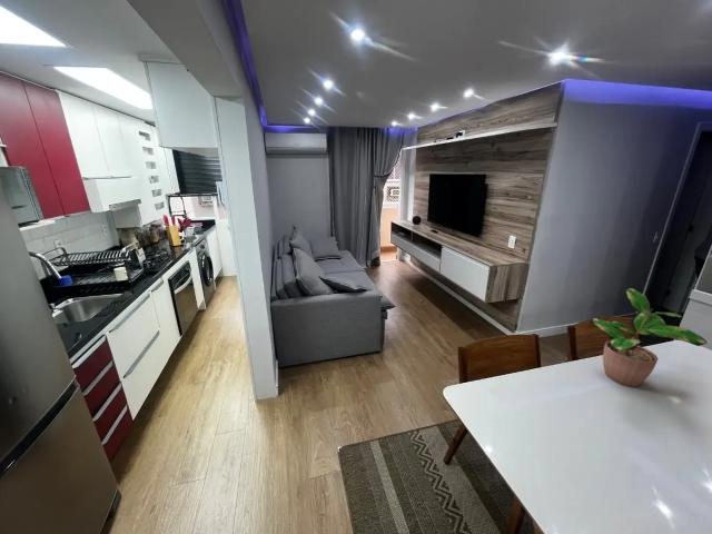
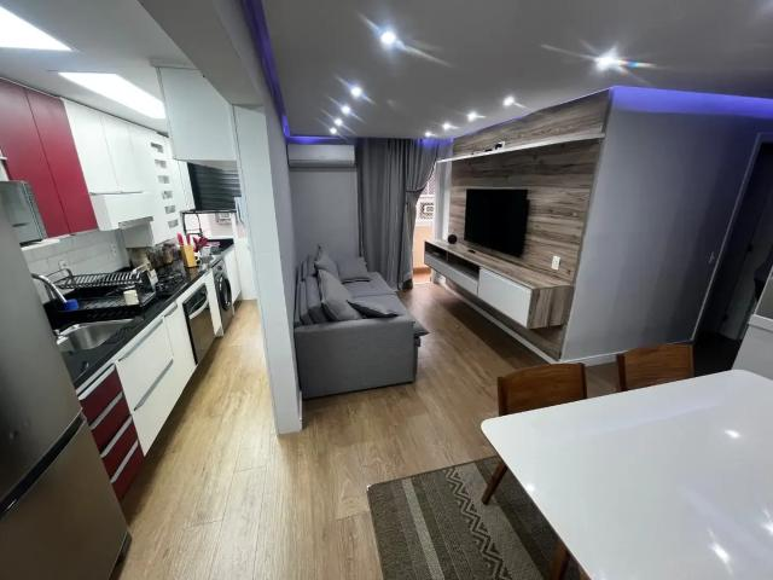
- potted plant [590,287,709,387]
